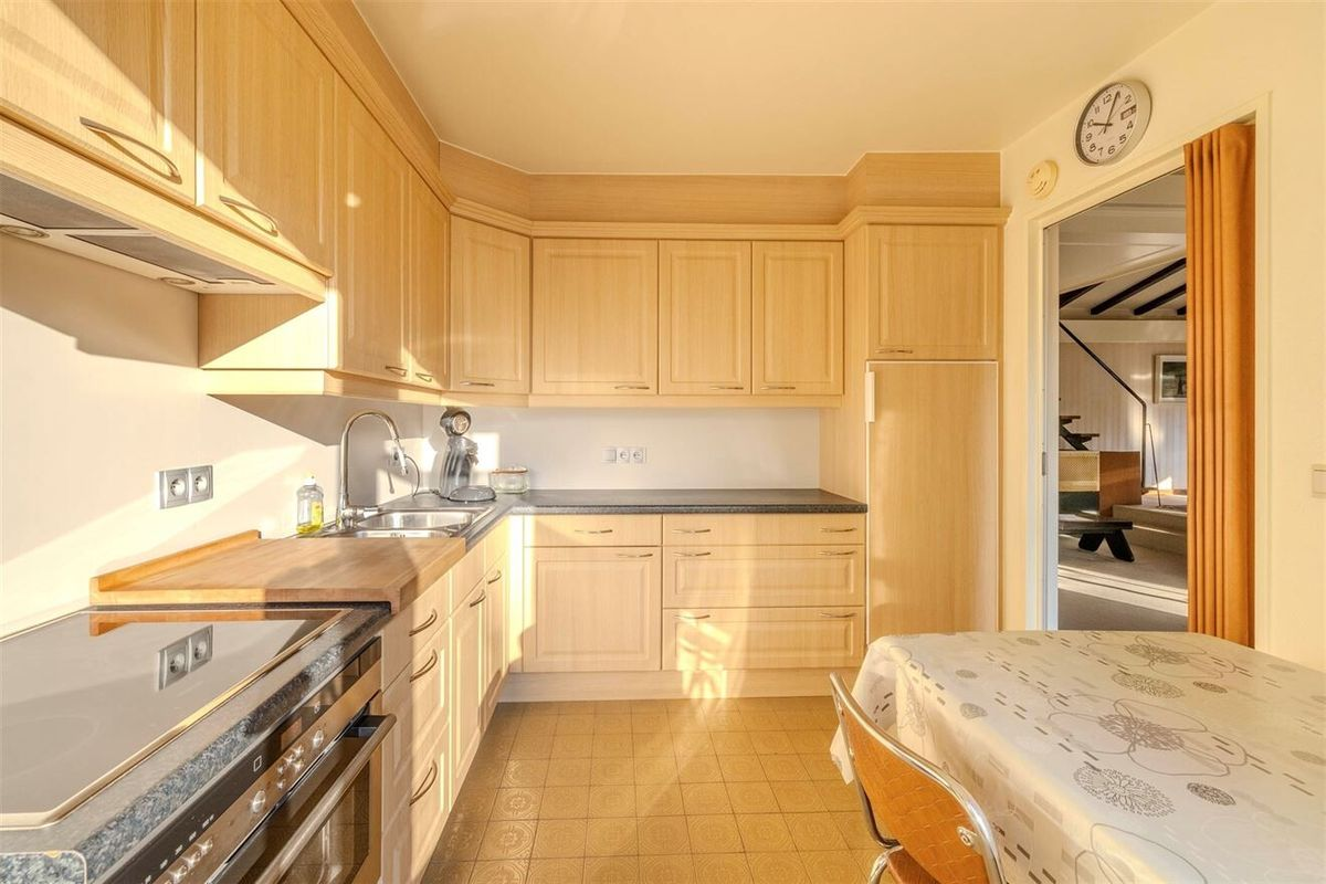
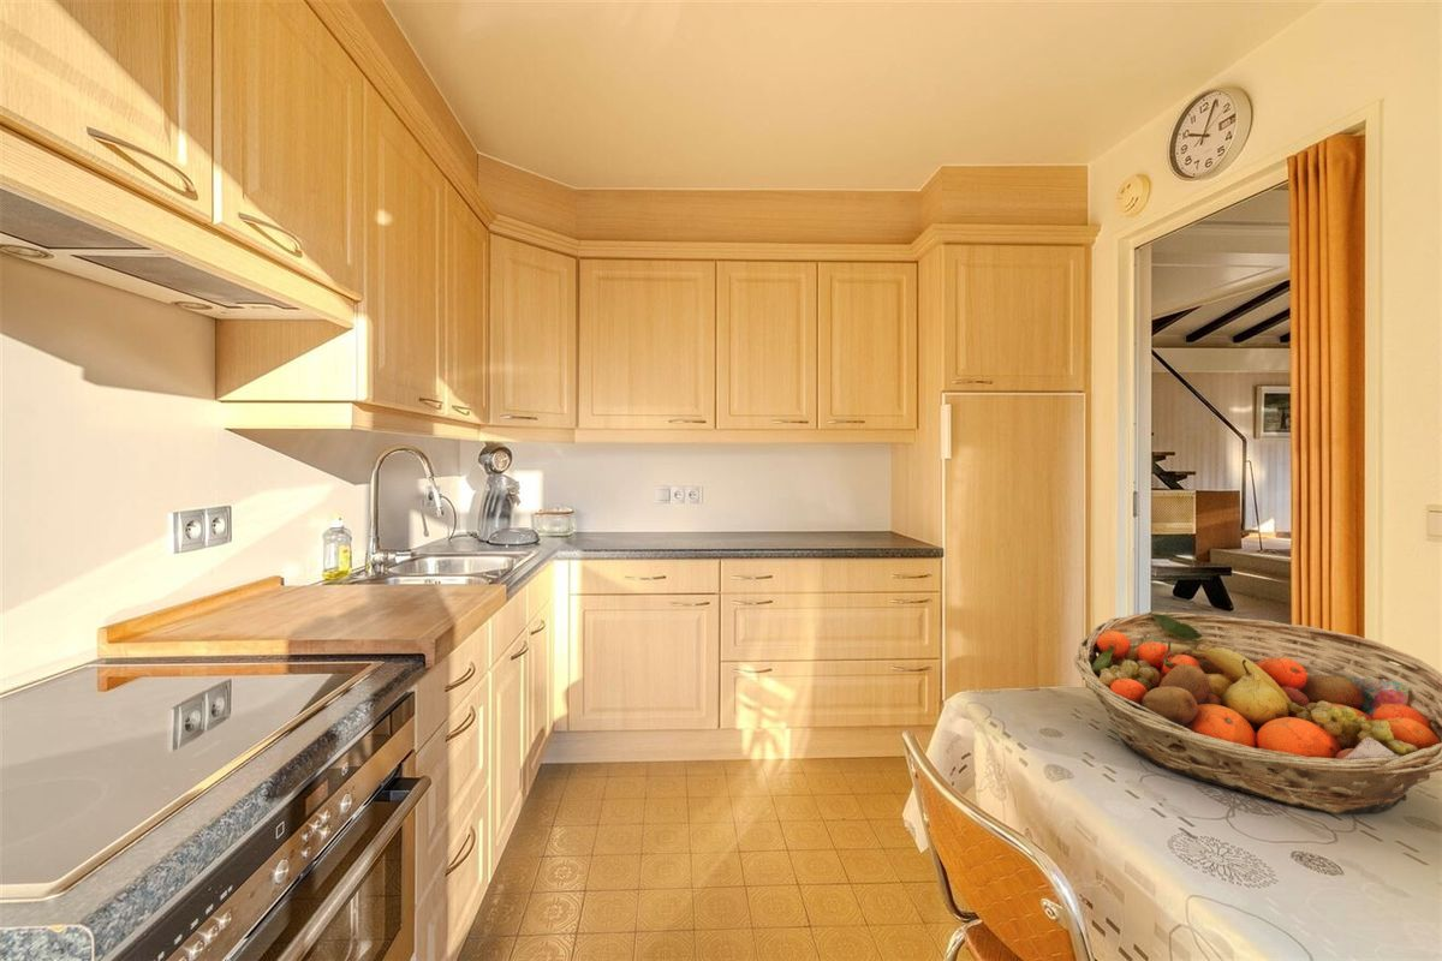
+ fruit basket [1073,610,1442,816]
